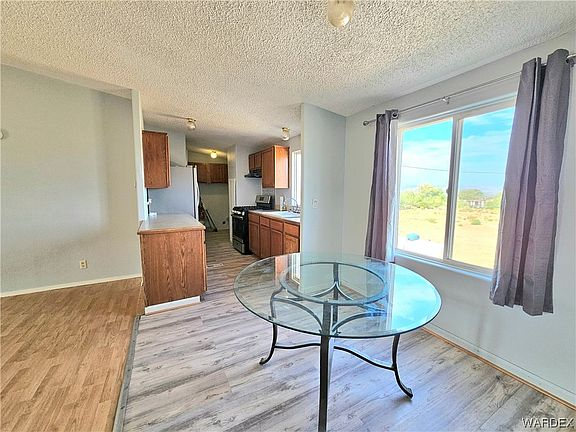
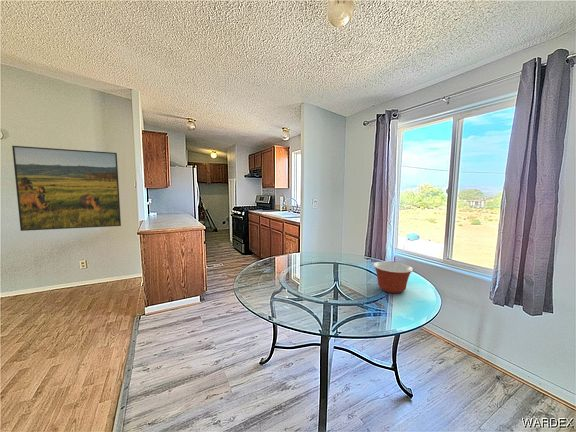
+ mixing bowl [372,260,414,294]
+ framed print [11,145,122,232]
